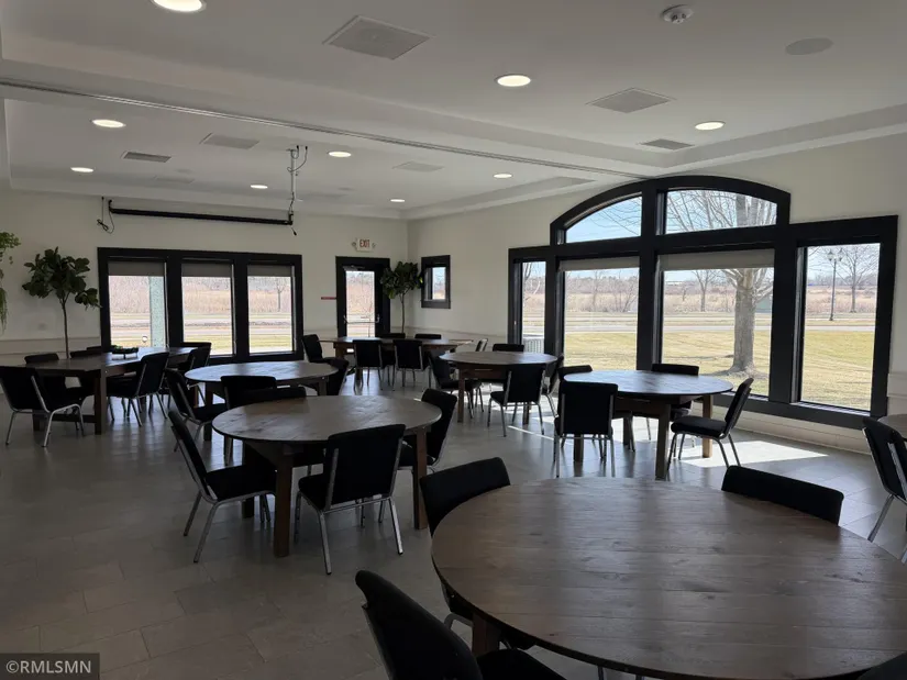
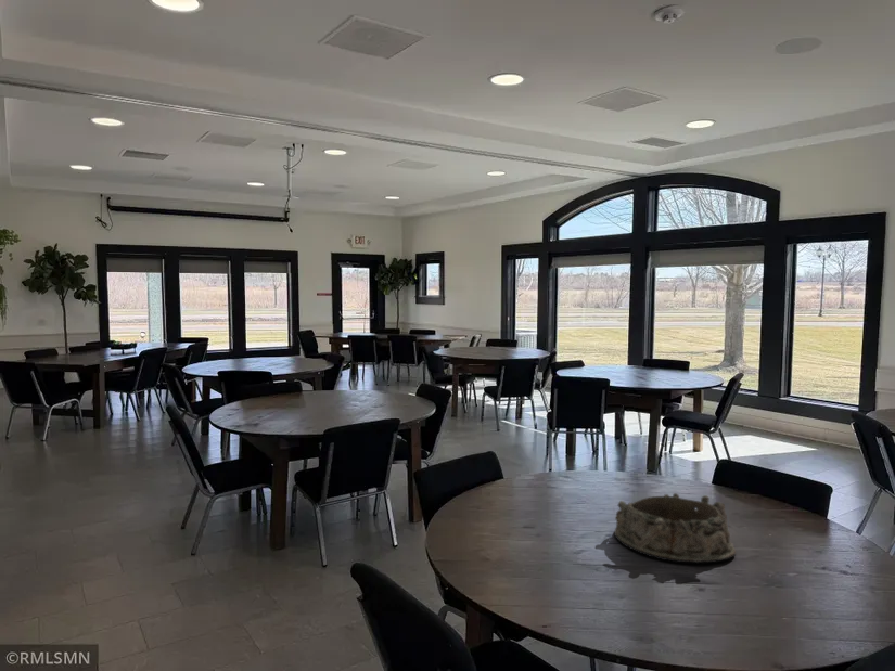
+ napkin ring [613,492,737,565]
